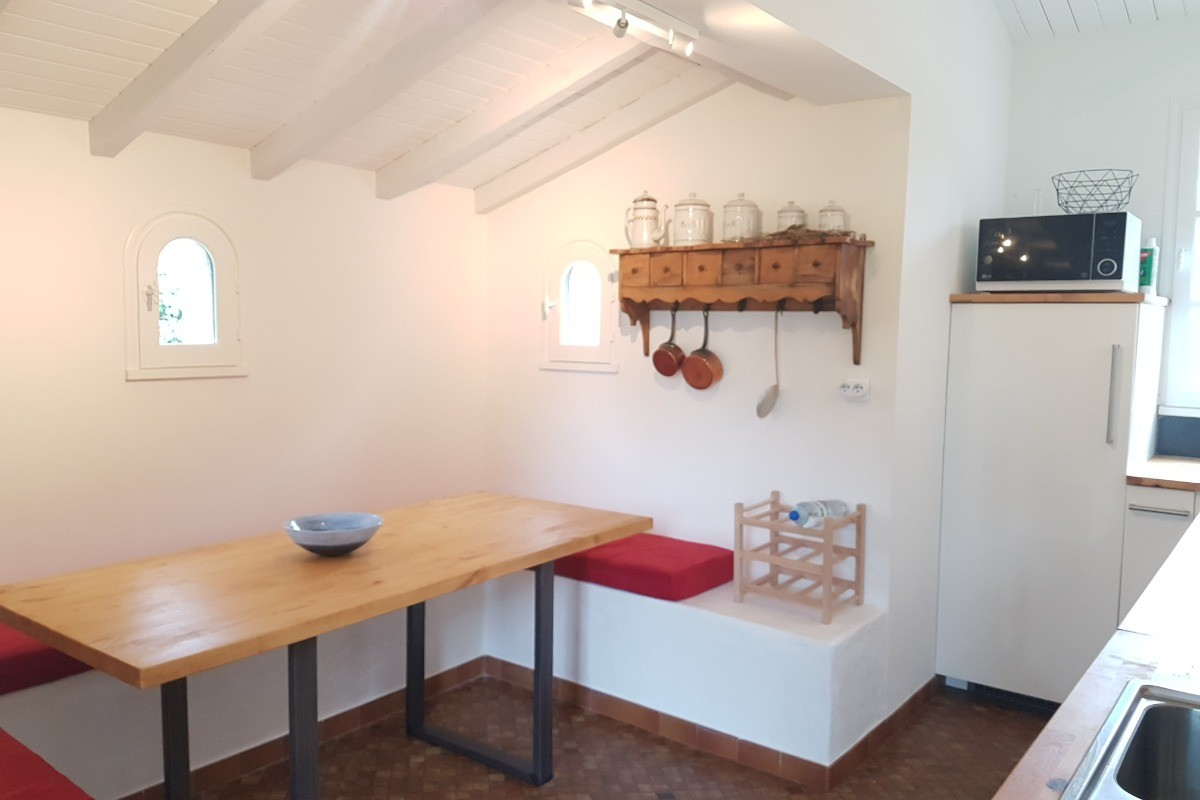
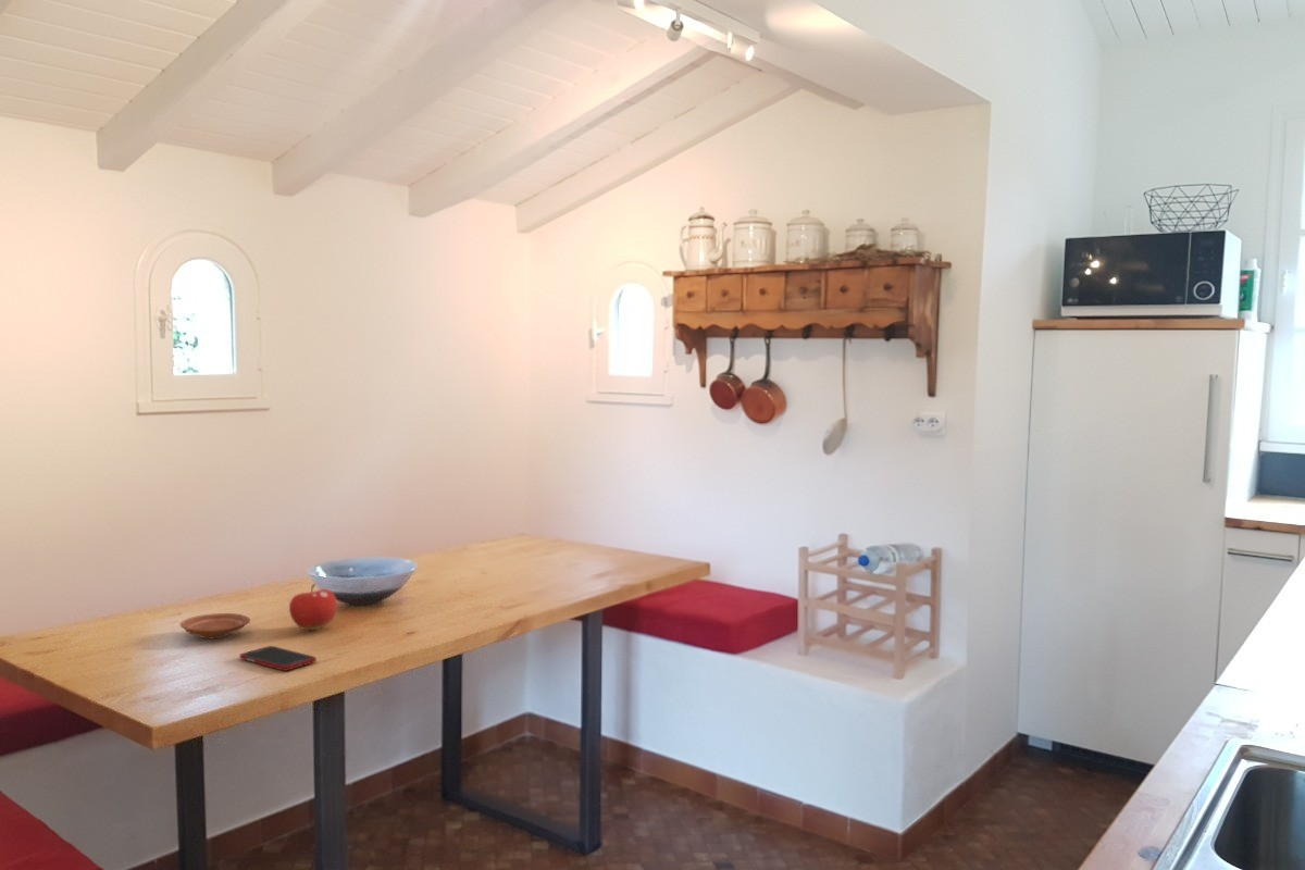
+ cell phone [239,645,318,672]
+ plate [179,612,251,639]
+ fruit [288,583,338,631]
